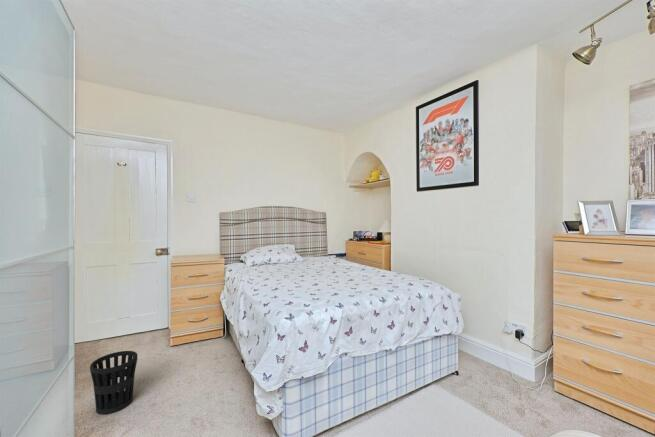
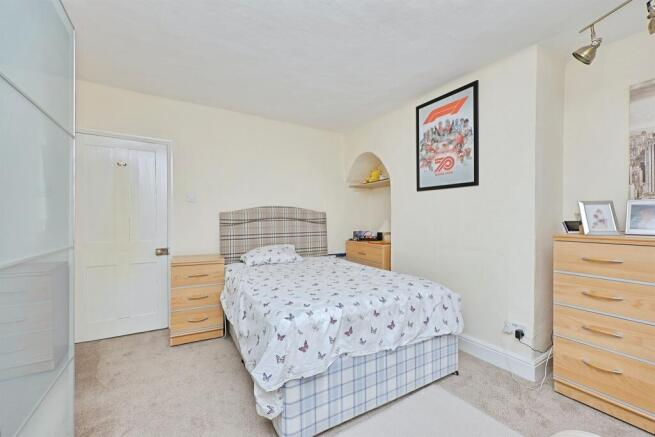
- wastebasket [89,350,138,416]
